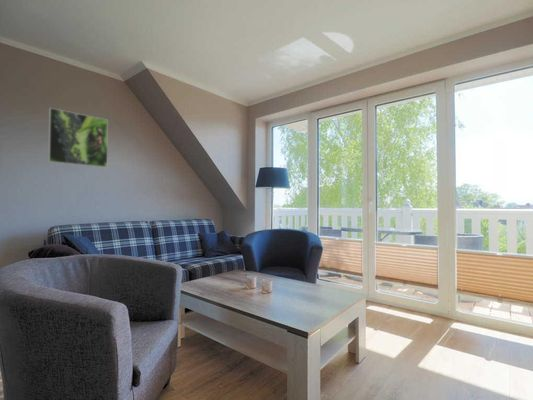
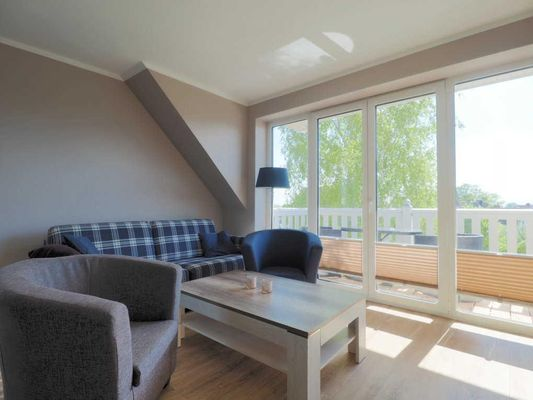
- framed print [47,107,109,168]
